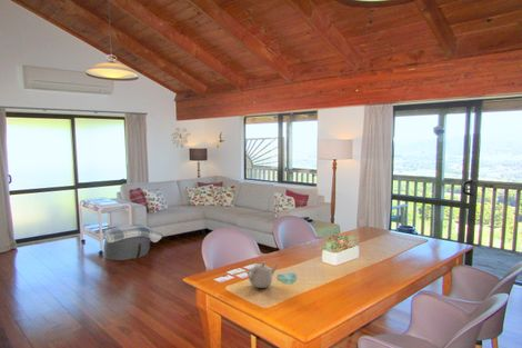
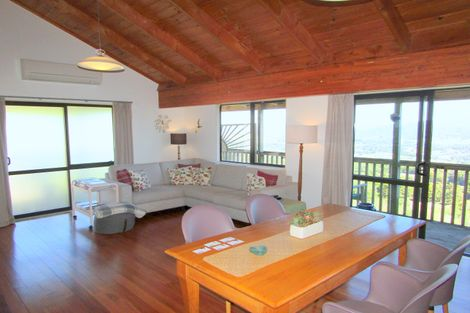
- teapot [247,261,280,289]
